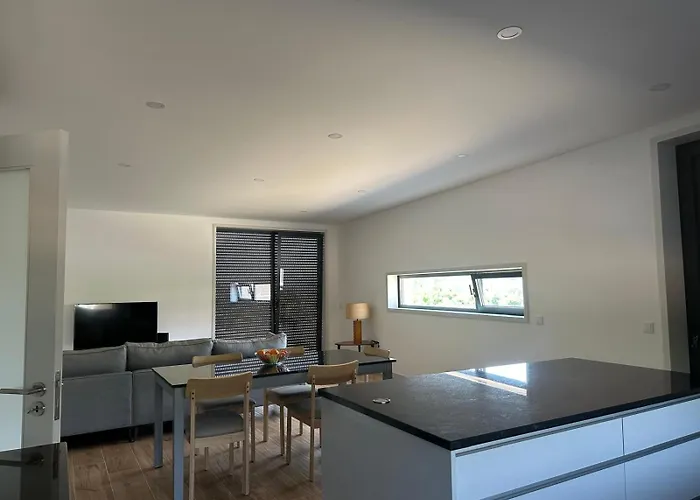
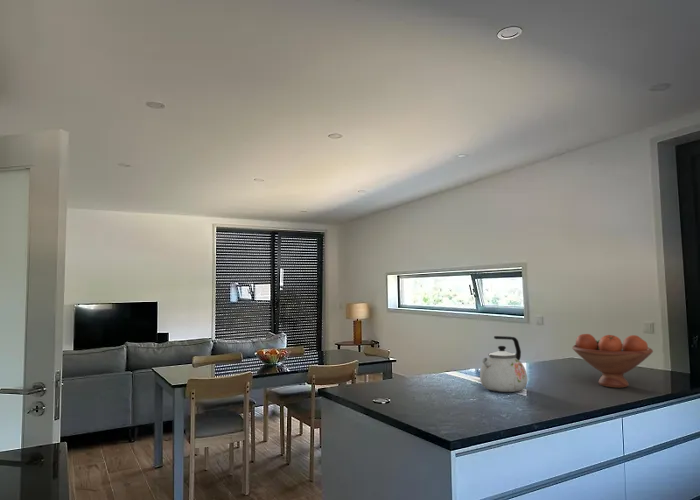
+ kettle [479,335,528,393]
+ fruit bowl [571,333,654,389]
